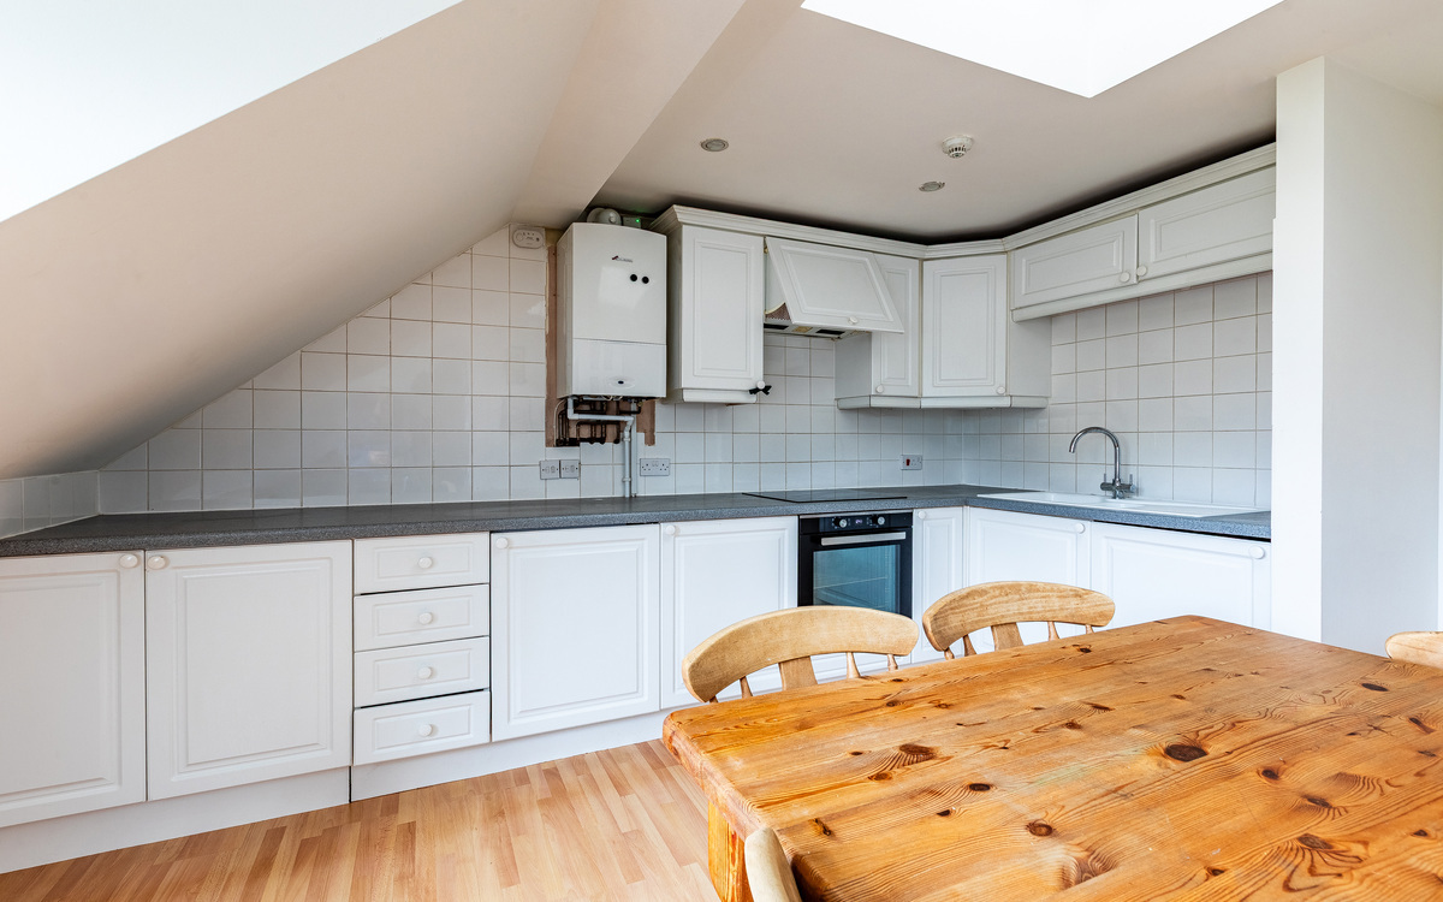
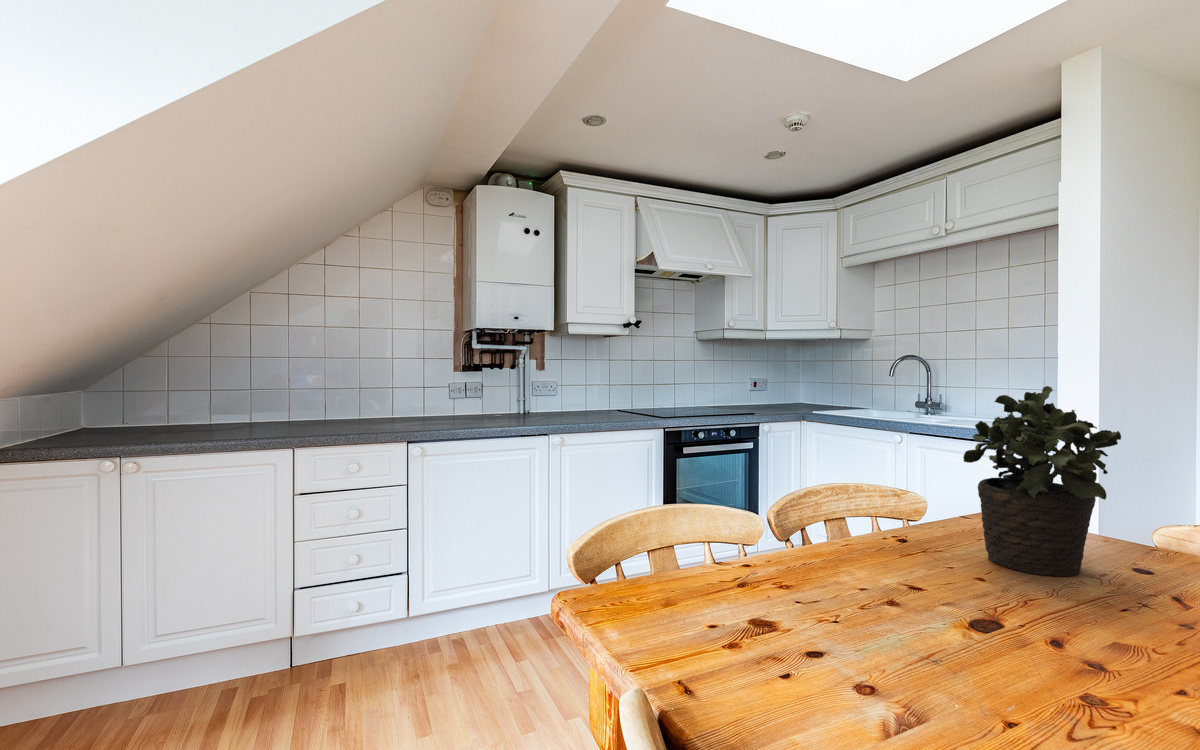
+ potted plant [962,385,1122,577]
